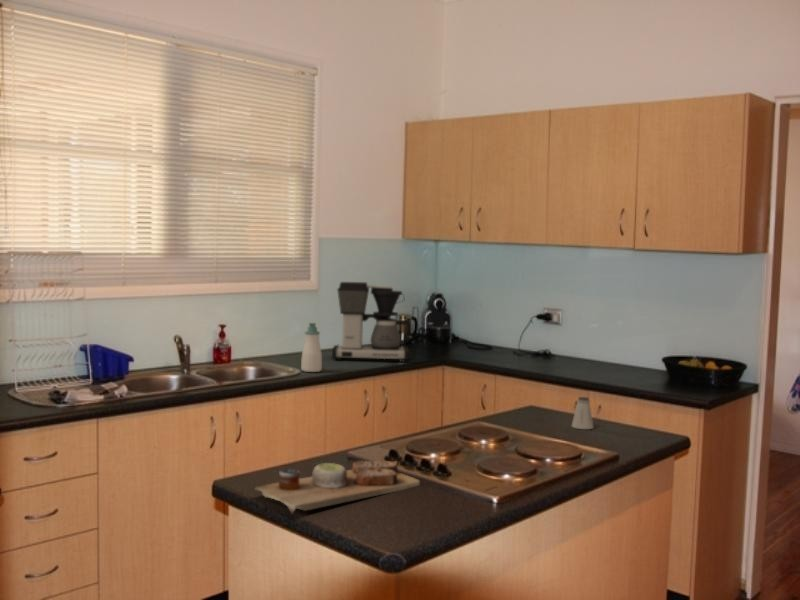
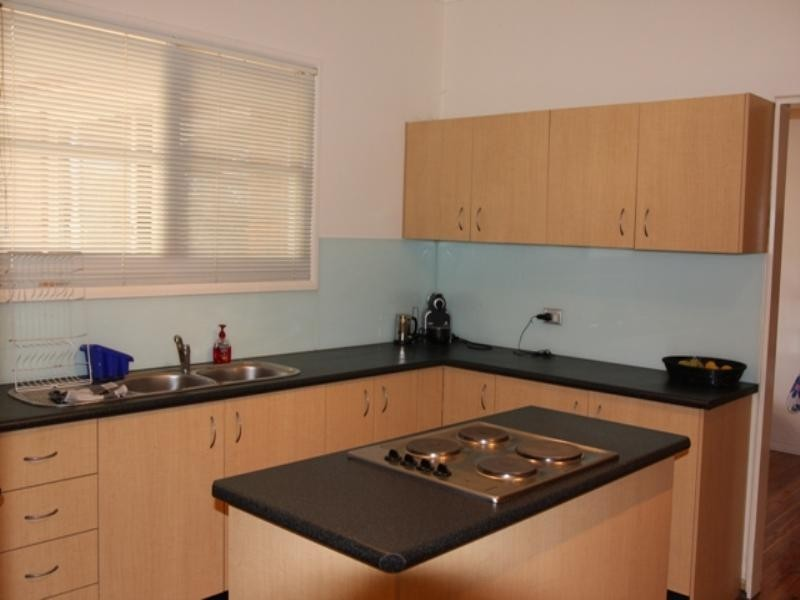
- soap bottle [300,322,323,373]
- cutting board [253,460,421,514]
- coffee maker [331,281,411,363]
- saltshaker [571,396,595,430]
